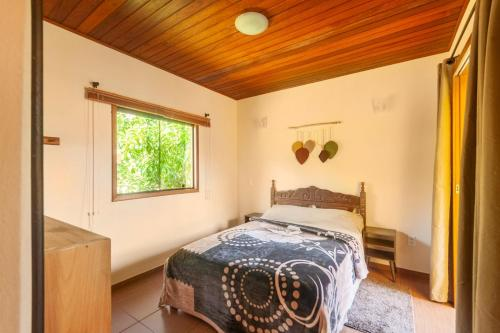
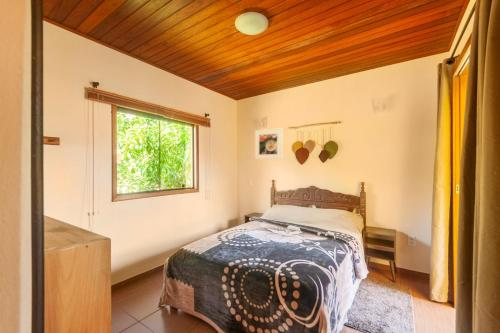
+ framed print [254,127,283,160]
